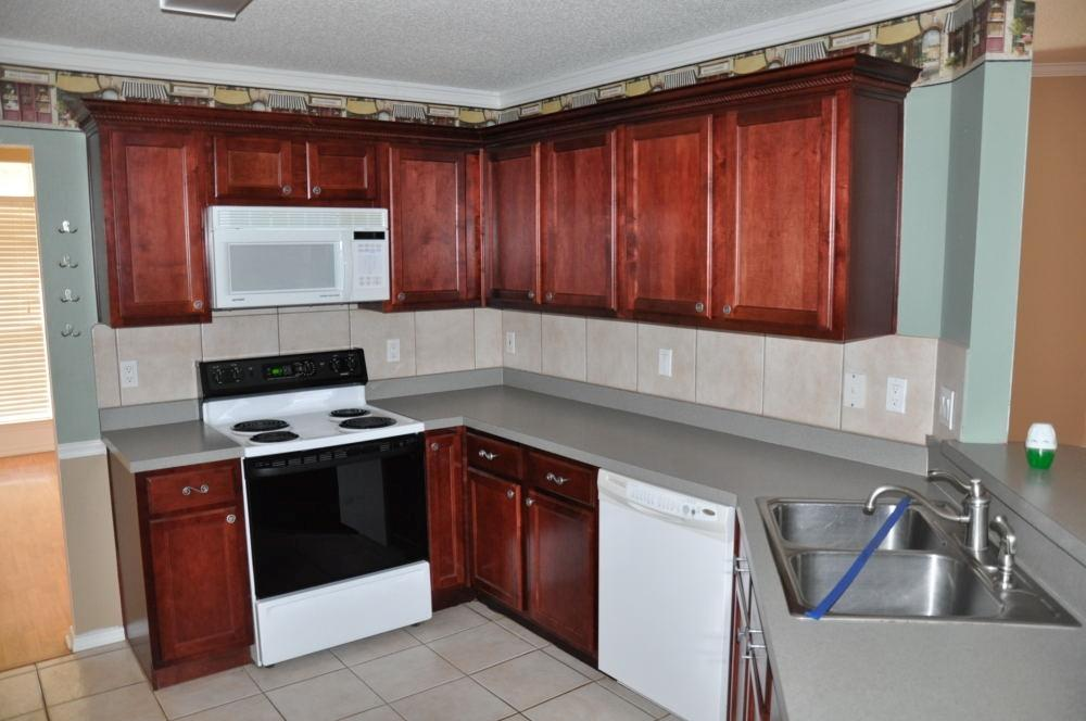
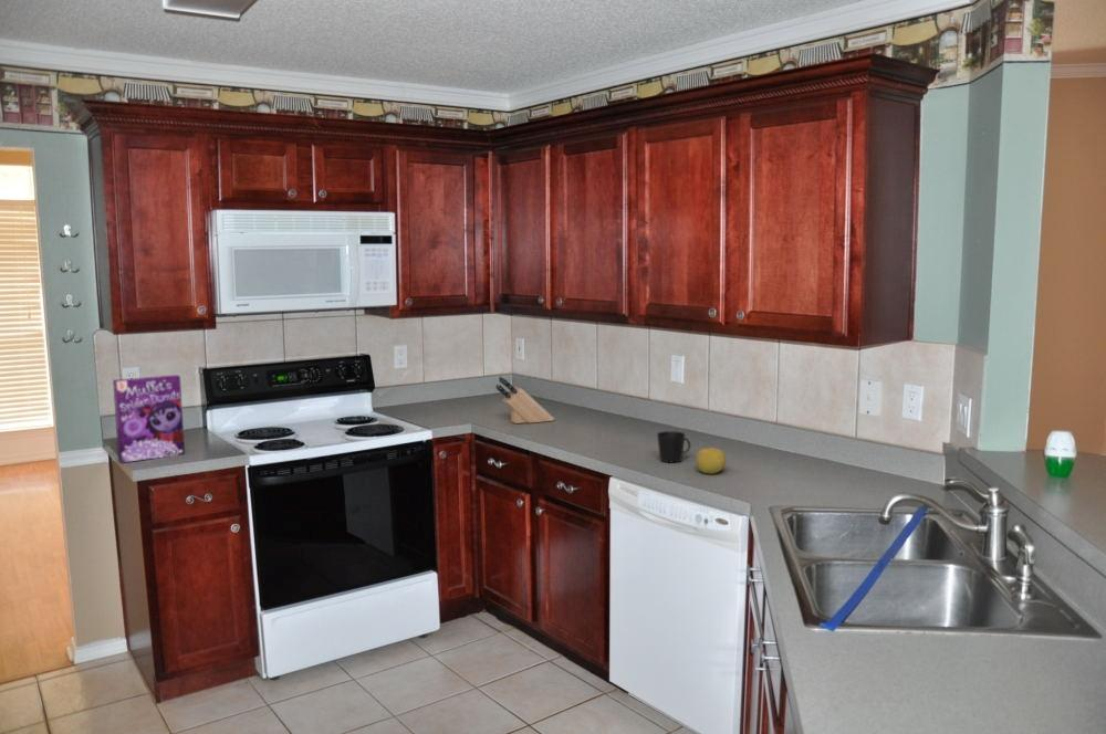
+ fruit [695,447,727,475]
+ cup [656,430,691,463]
+ cereal box [112,374,186,463]
+ knife block [495,376,555,424]
